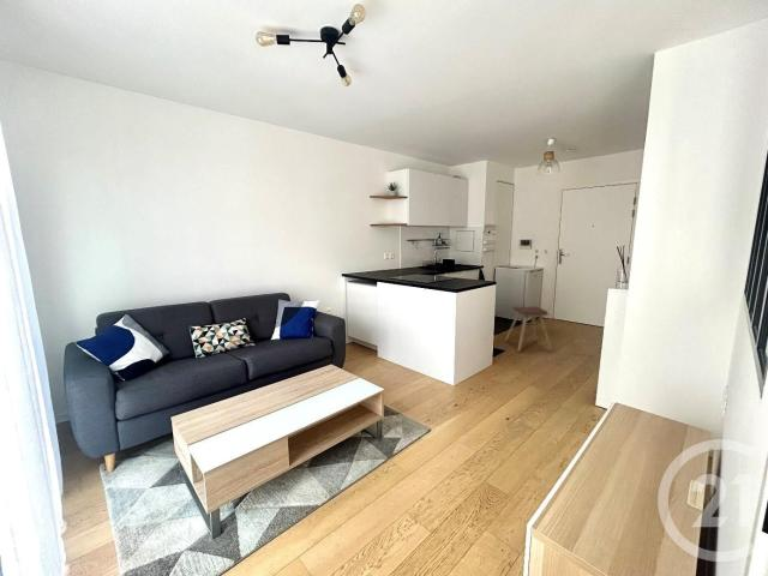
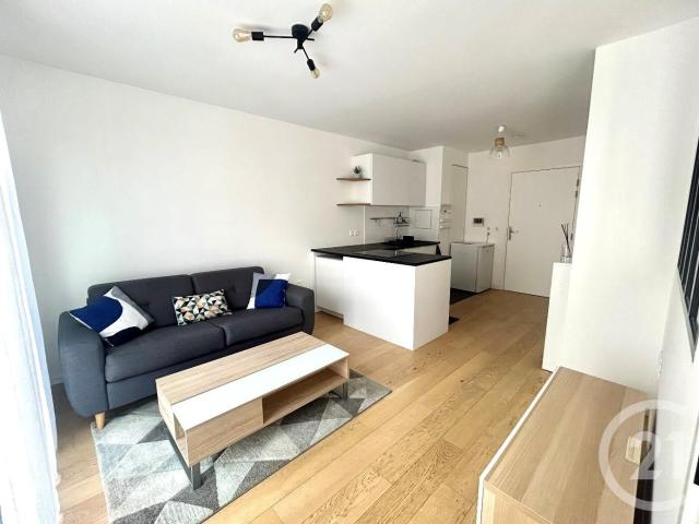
- music stool [504,305,553,353]
